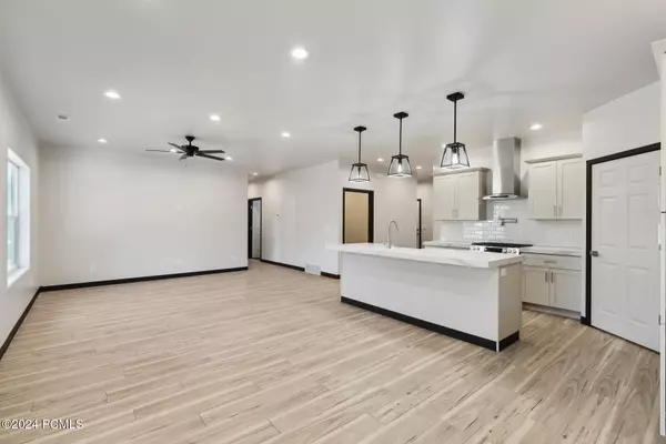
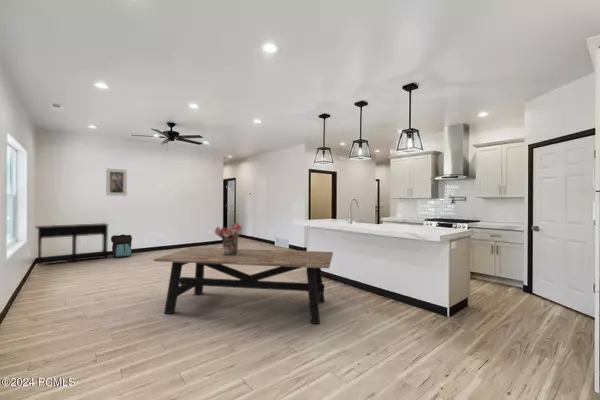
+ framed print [105,168,128,197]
+ console table [34,222,109,267]
+ backpack [110,233,133,258]
+ dining table [153,246,334,325]
+ bouquet [213,222,243,256]
